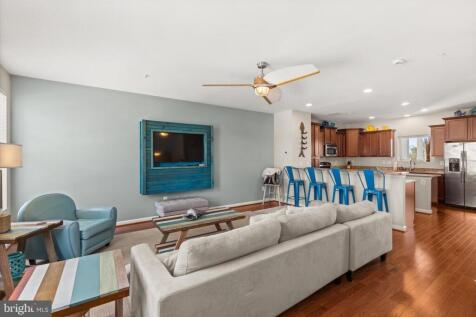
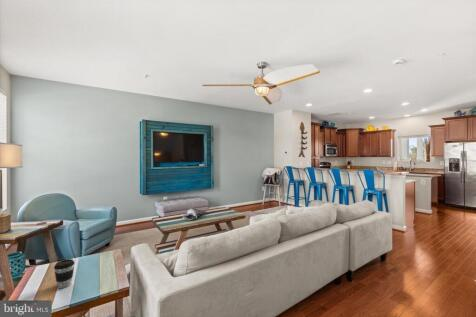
+ coffee cup [53,258,76,289]
